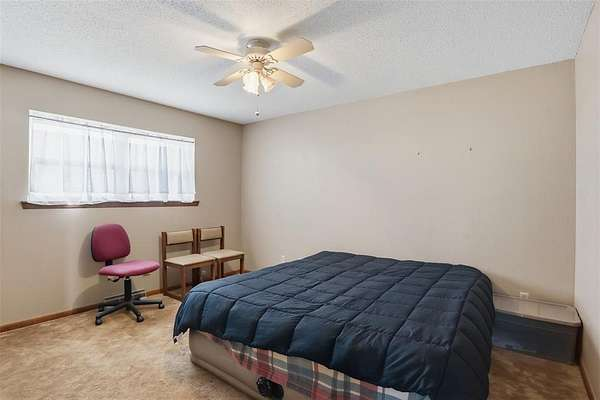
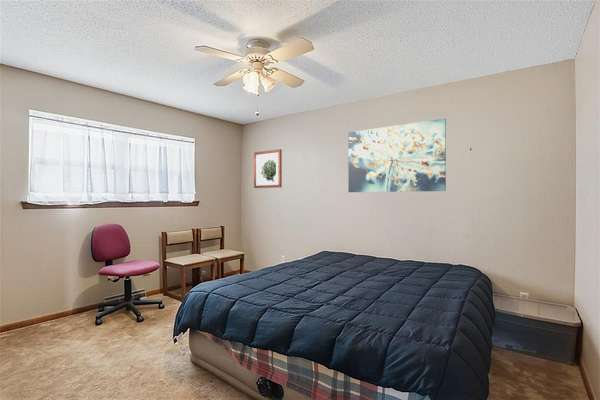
+ wall art [253,148,283,189]
+ wall art [347,118,447,193]
